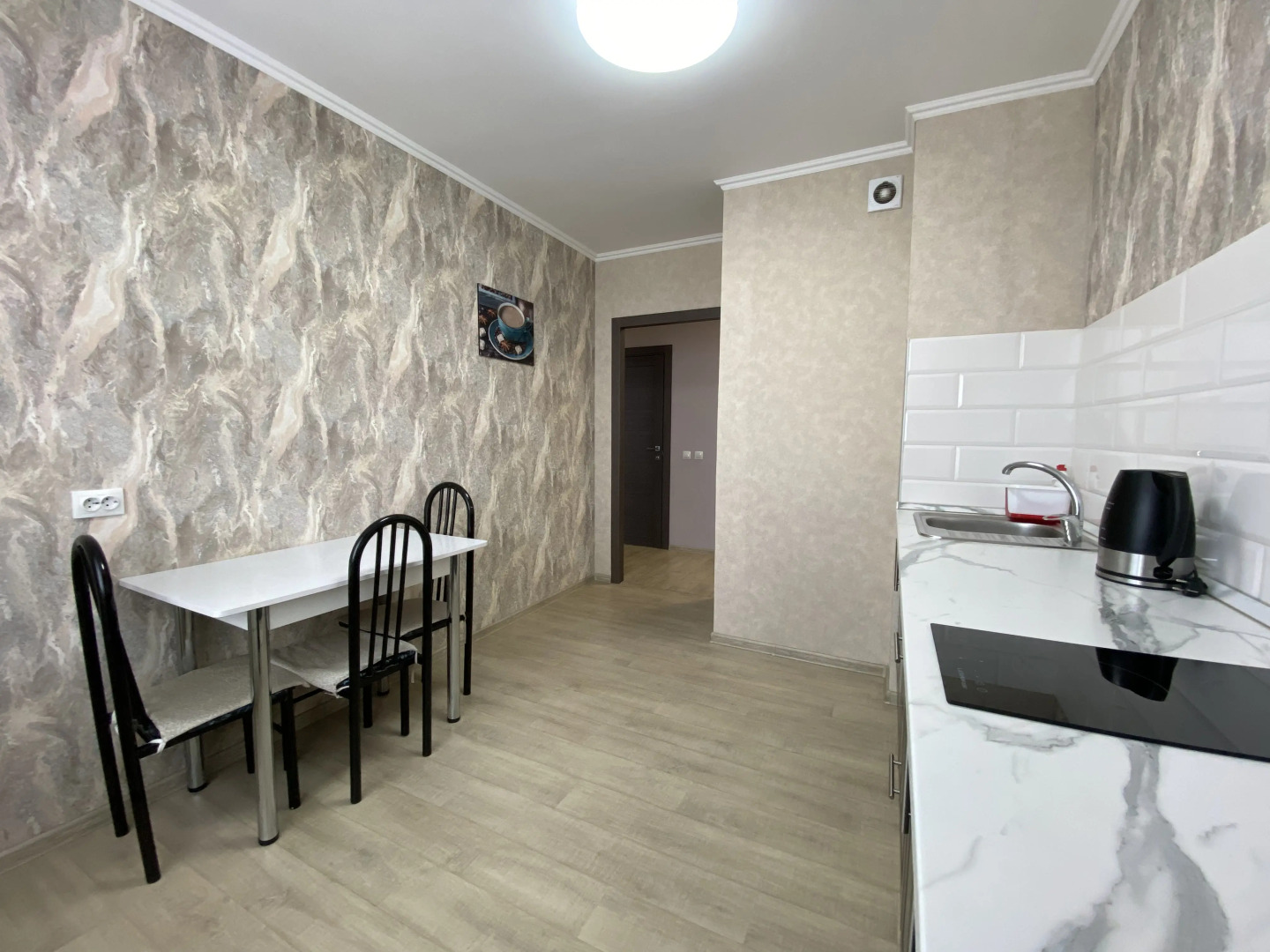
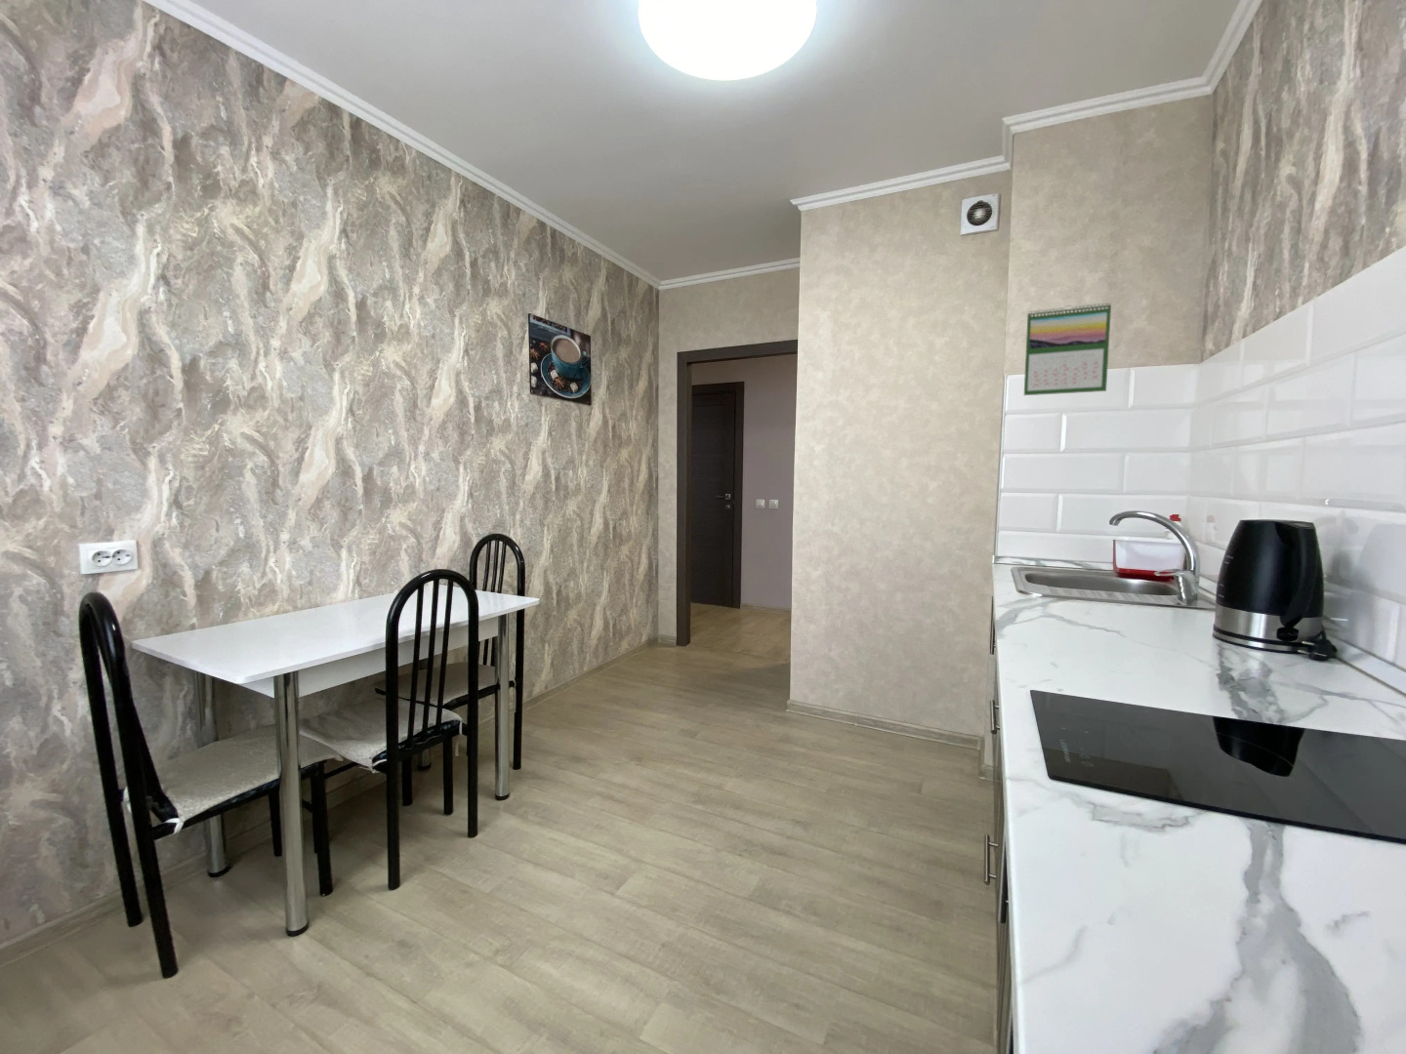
+ calendar [1023,301,1113,396]
